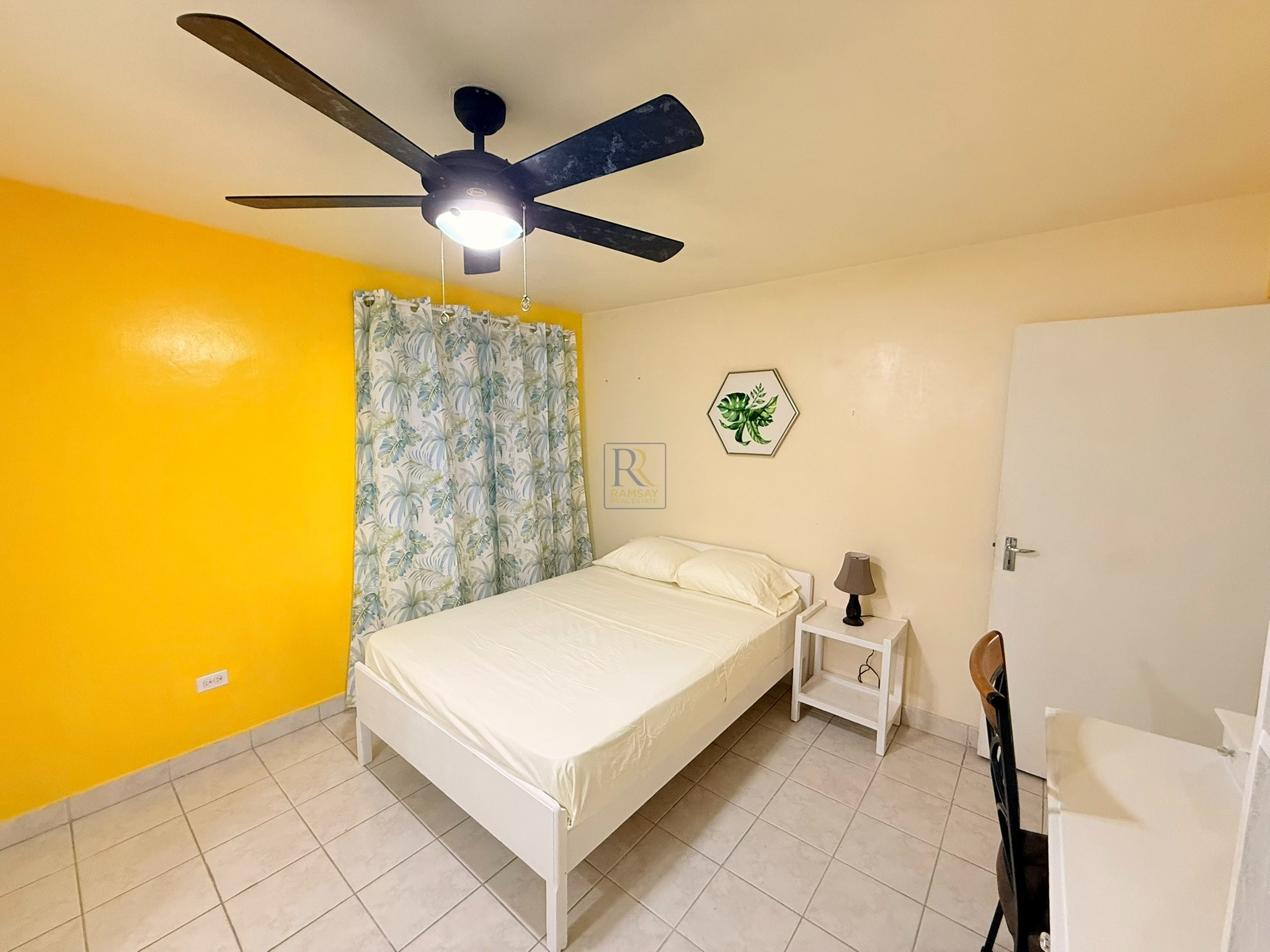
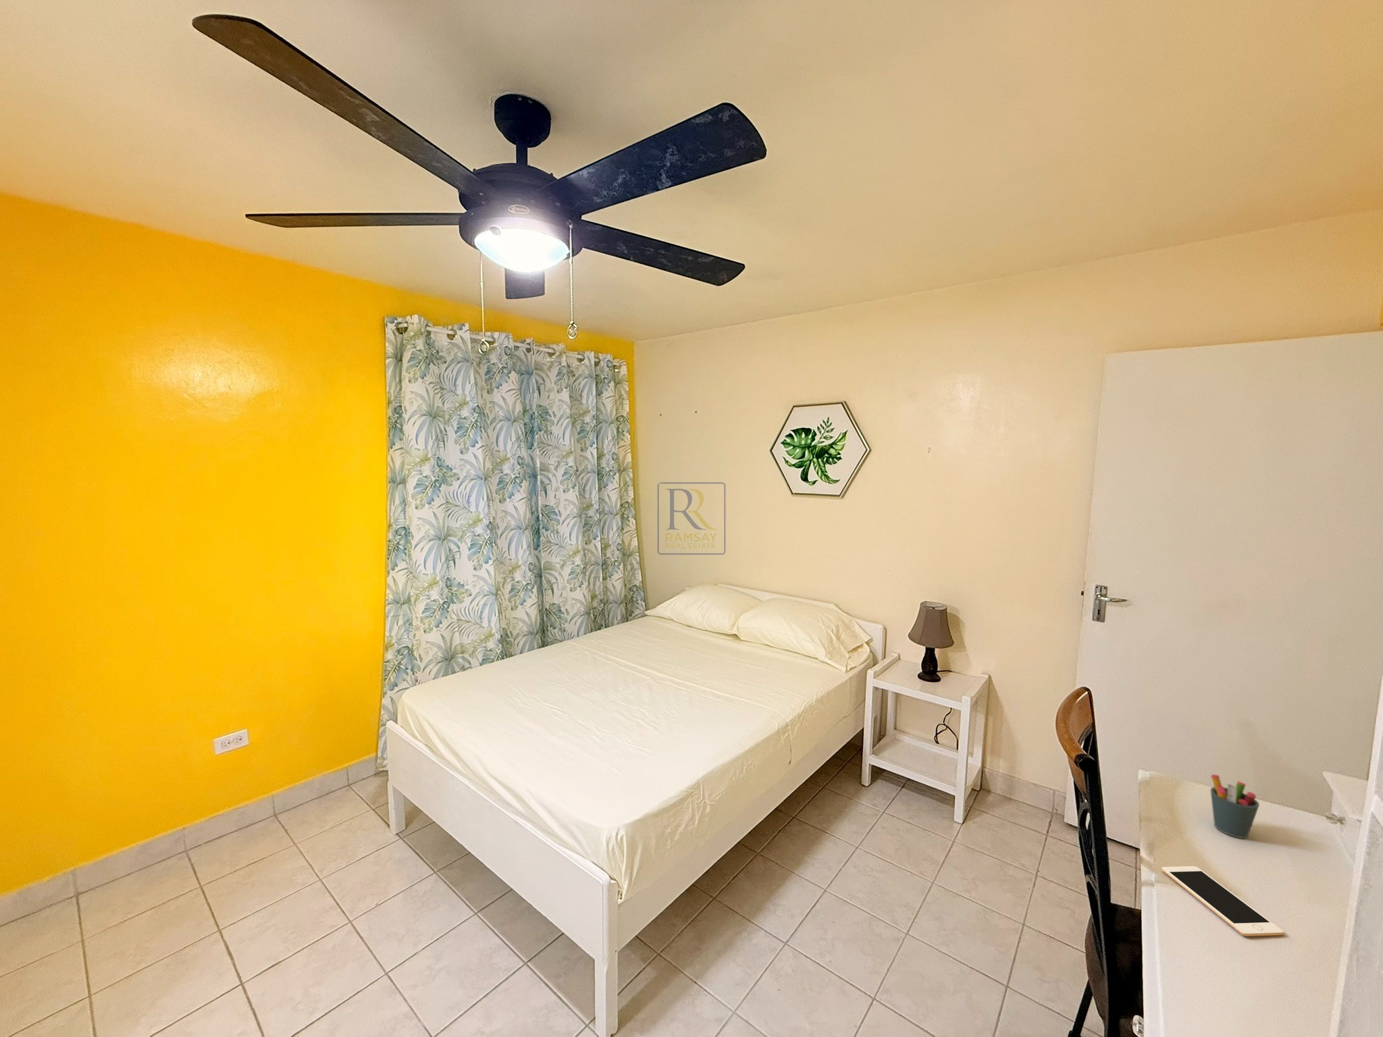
+ cell phone [1161,866,1284,937]
+ pen holder [1210,773,1260,839]
